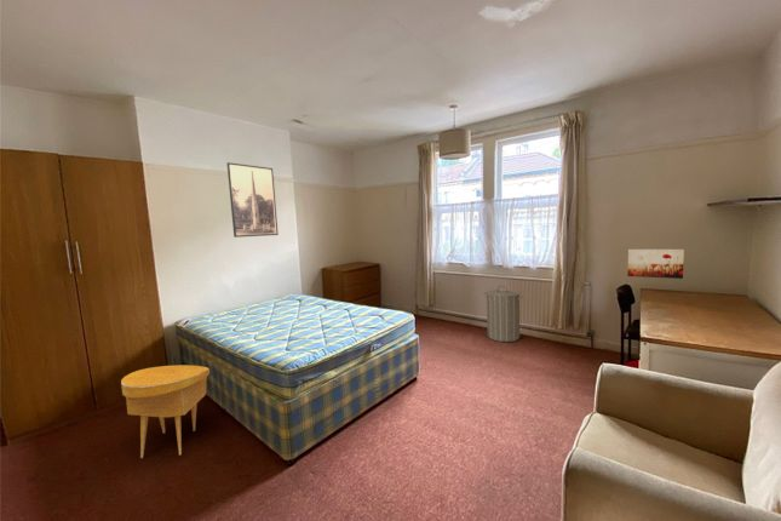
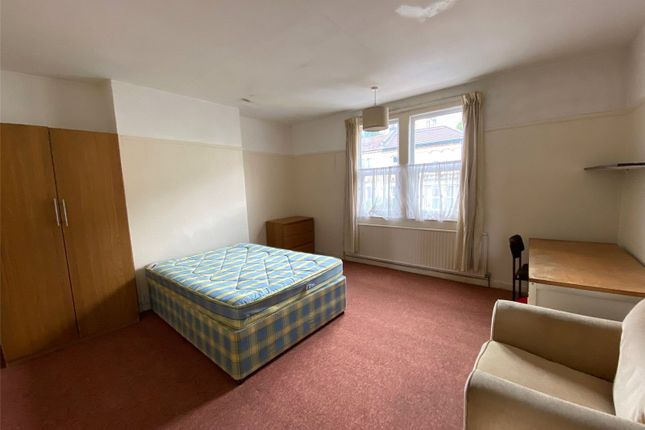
- side table [120,363,211,459]
- wall art [626,248,685,280]
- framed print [226,161,280,239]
- laundry hamper [483,285,524,343]
